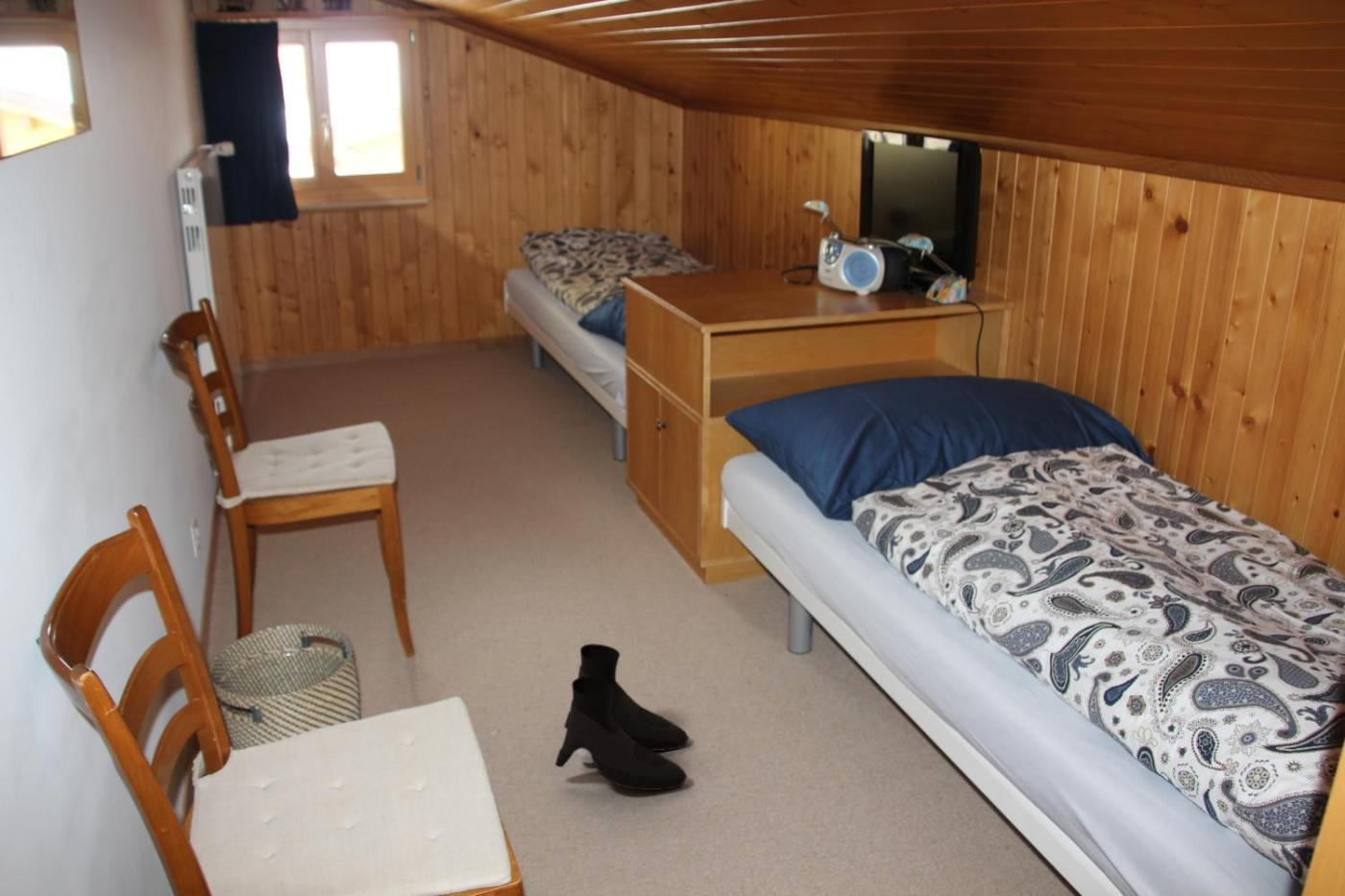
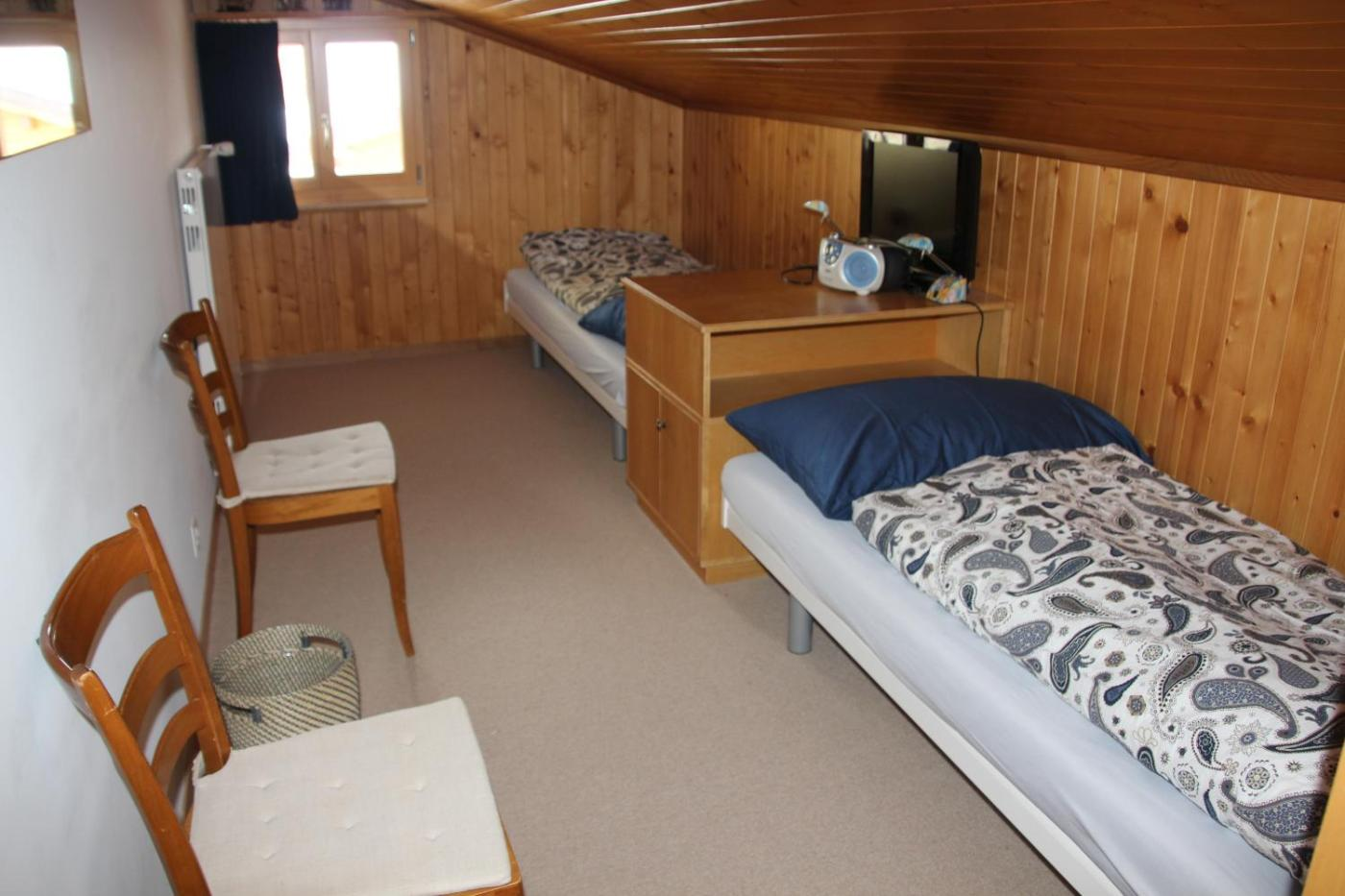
- boots [554,642,690,791]
